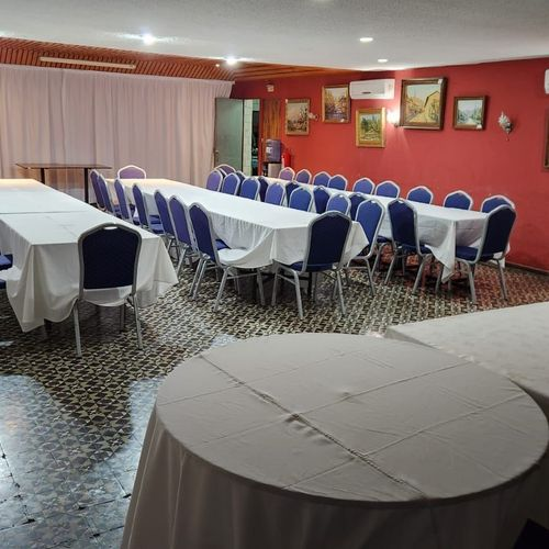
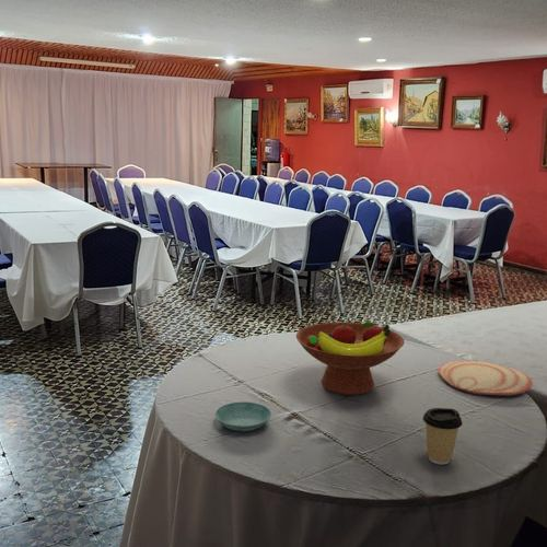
+ coffee cup [421,407,463,466]
+ plate [437,360,534,396]
+ saucer [214,400,272,432]
+ fruit bowl [295,321,405,396]
